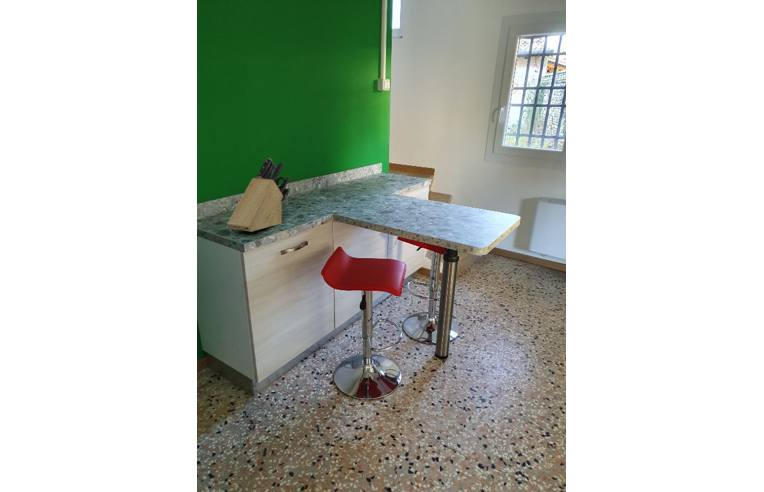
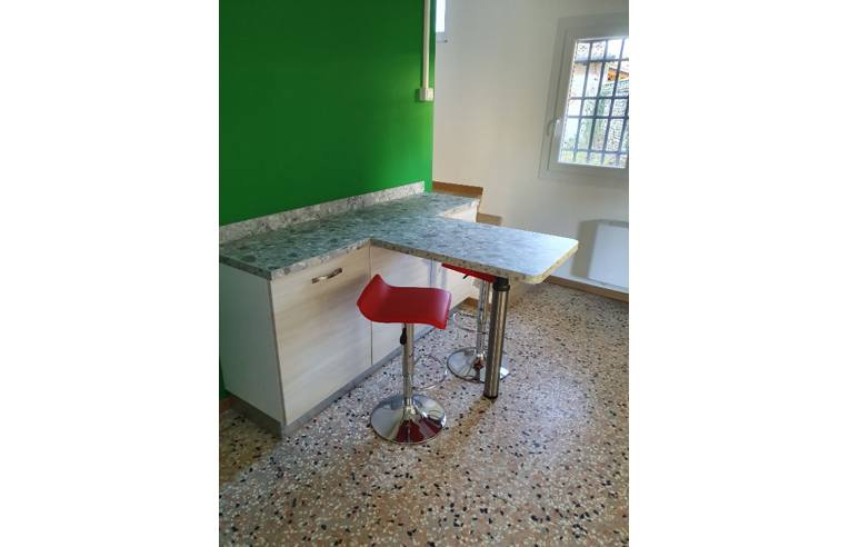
- knife block [226,157,291,233]
